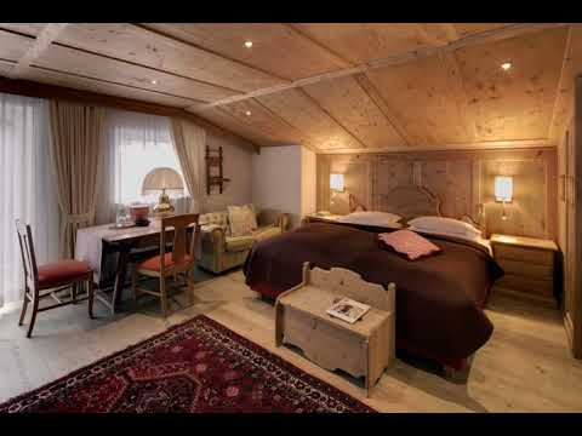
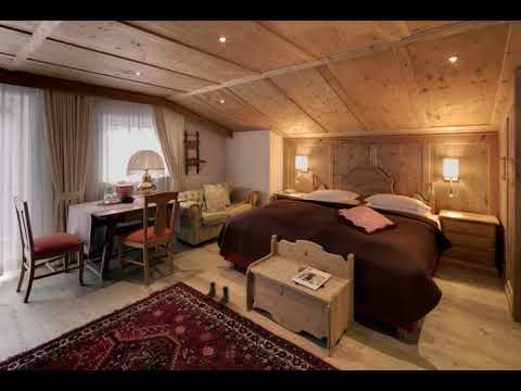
+ boots [202,281,230,306]
